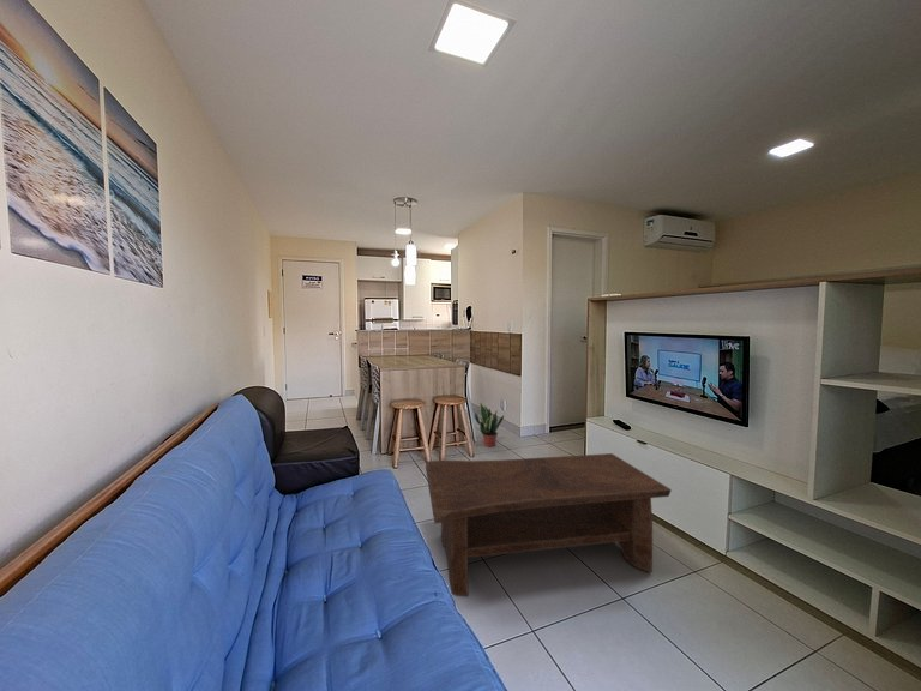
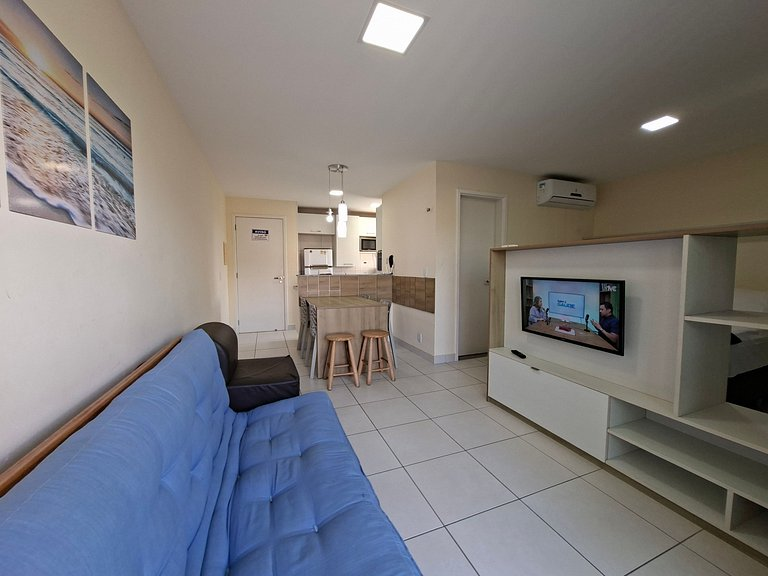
- coffee table [425,452,673,597]
- potted plant [474,402,505,447]
